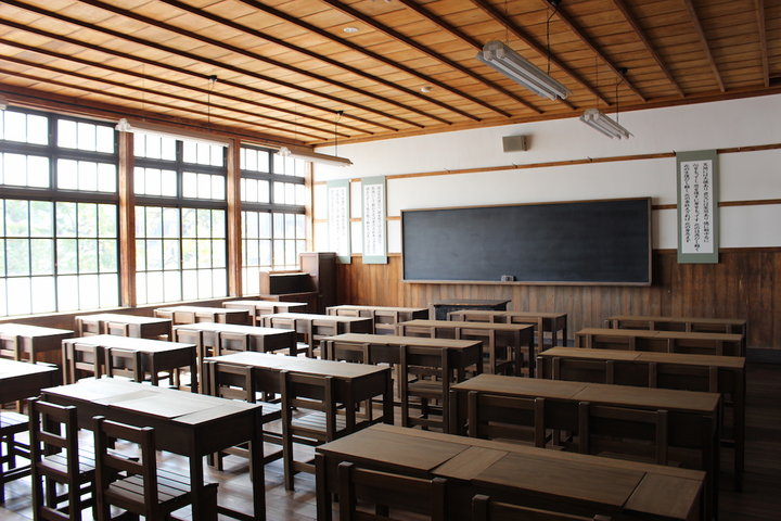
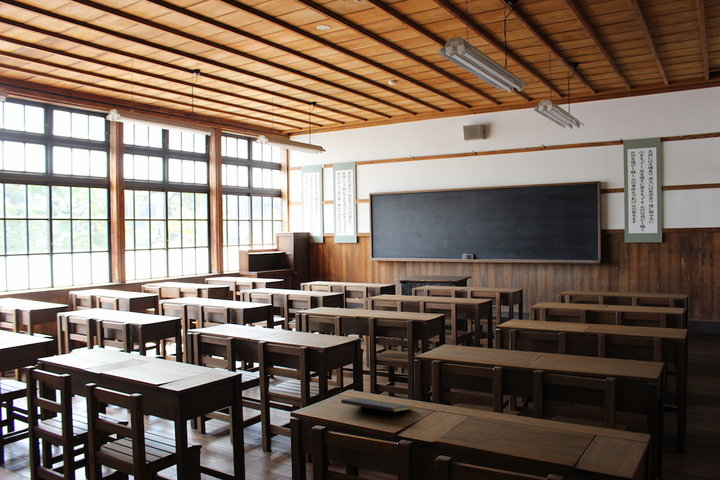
+ notepad [340,397,413,422]
